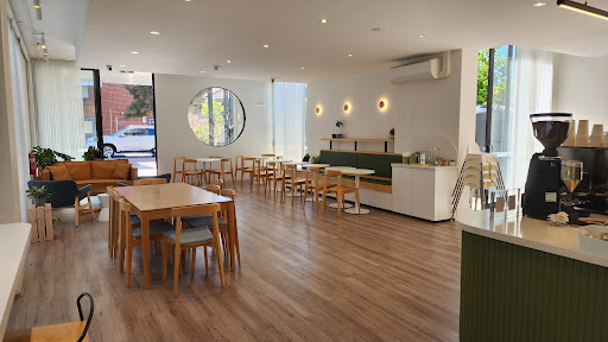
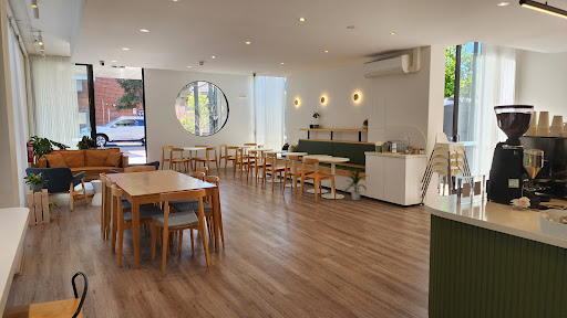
+ indoor plant [343,169,368,201]
